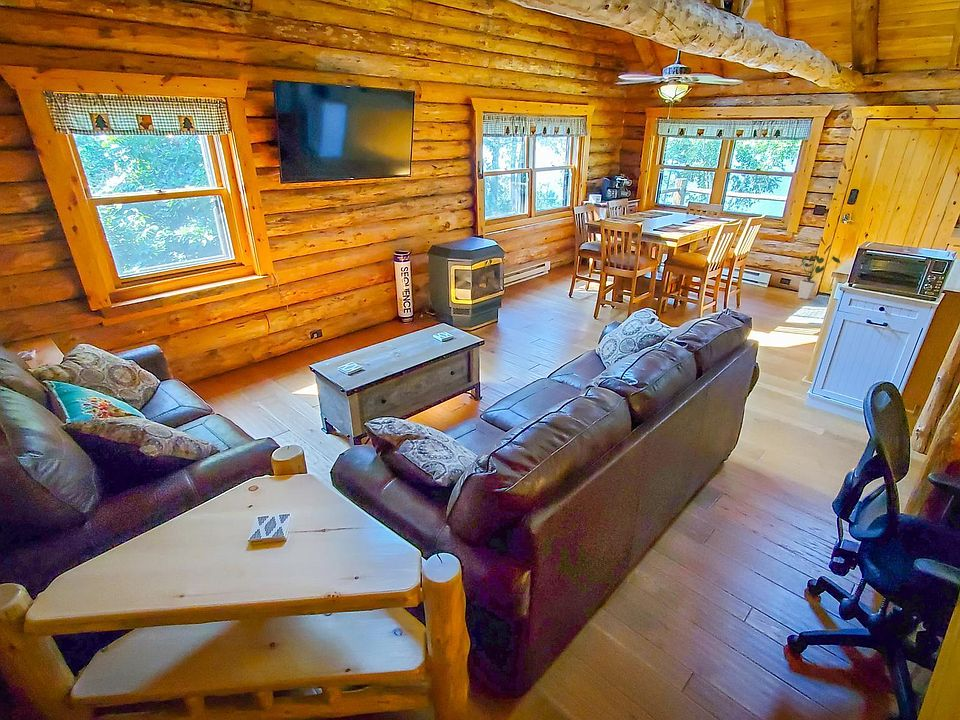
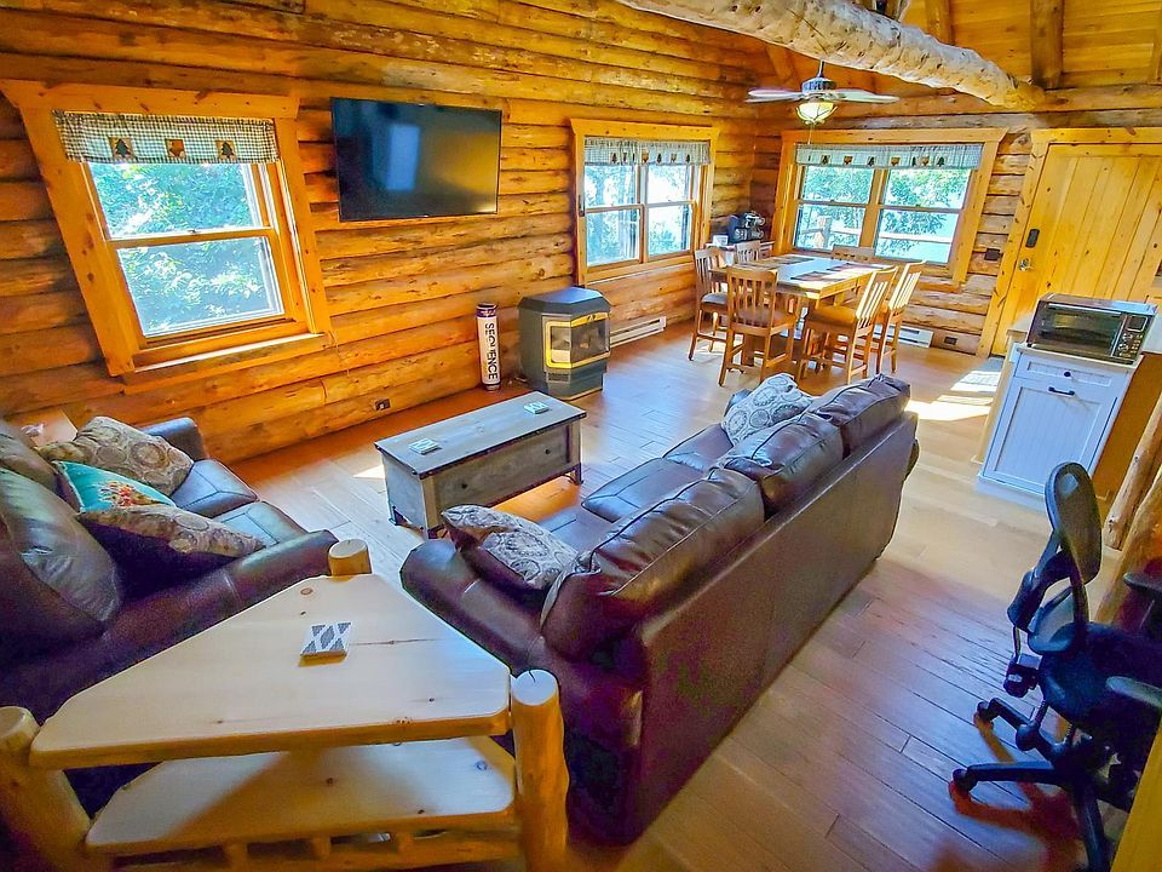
- house plant [797,255,841,300]
